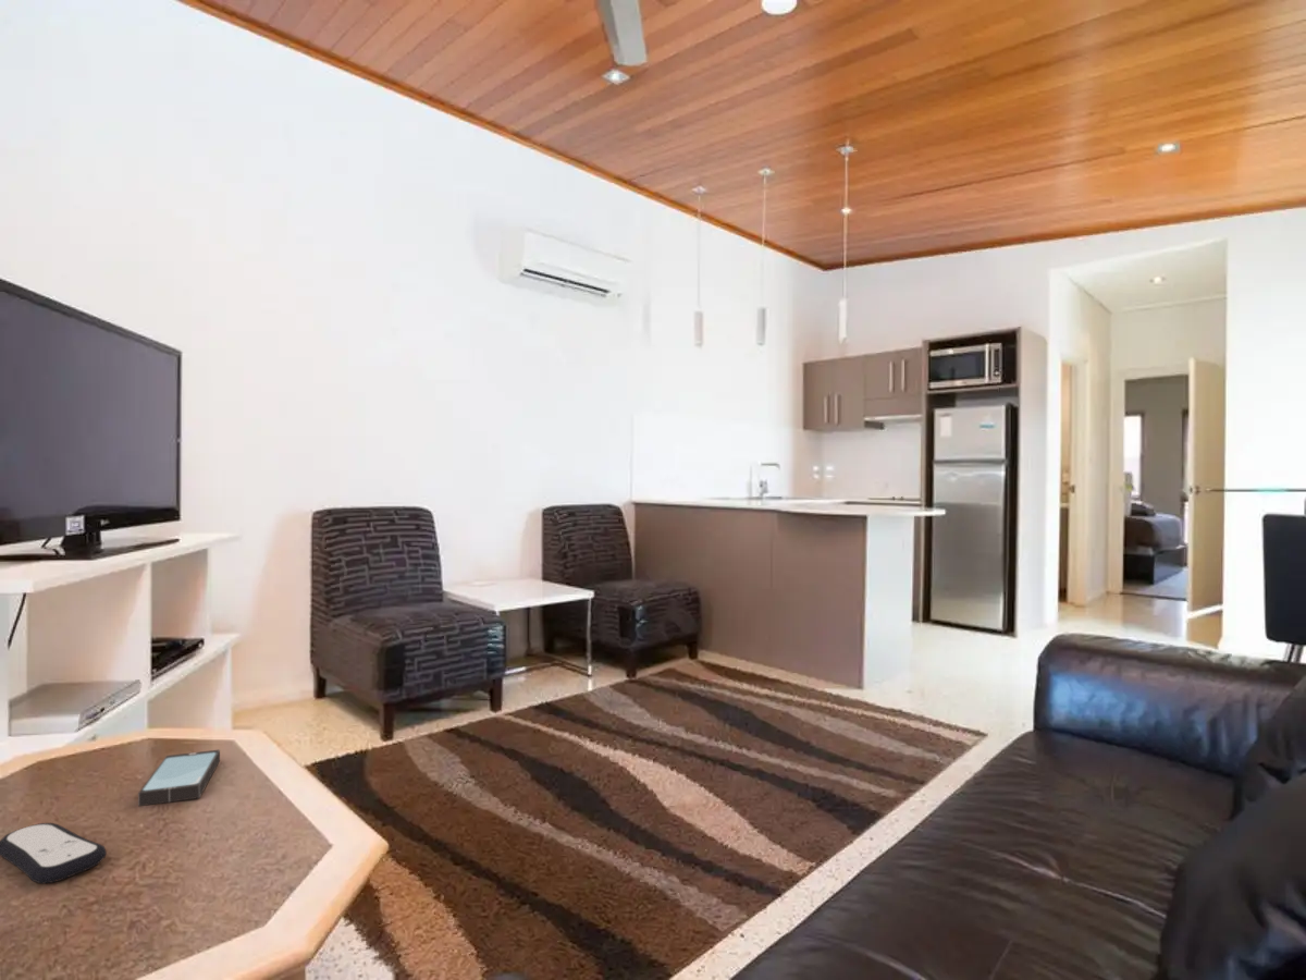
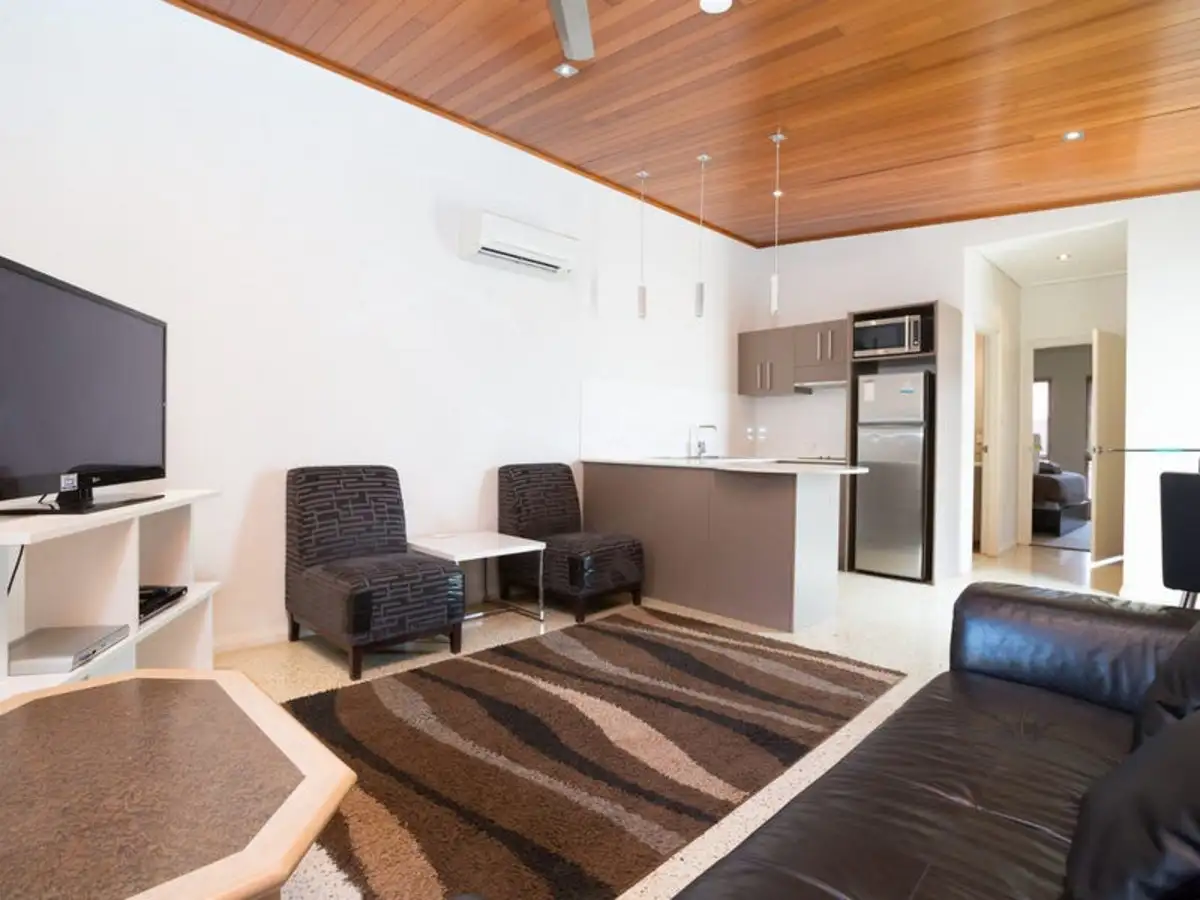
- remote control [0,822,108,885]
- smartphone [137,748,221,807]
